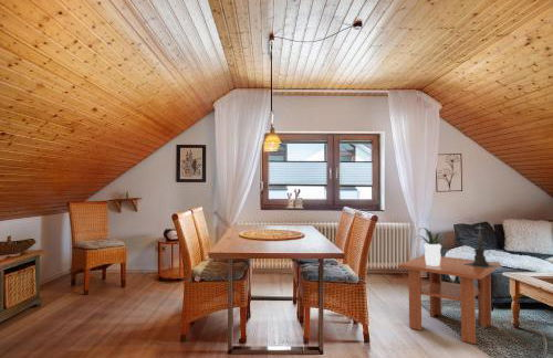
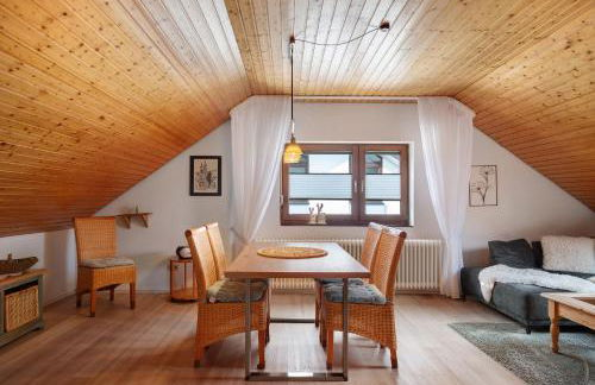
- candle holder [466,225,495,268]
- coffee table [397,254,501,345]
- potted plant [410,227,450,265]
